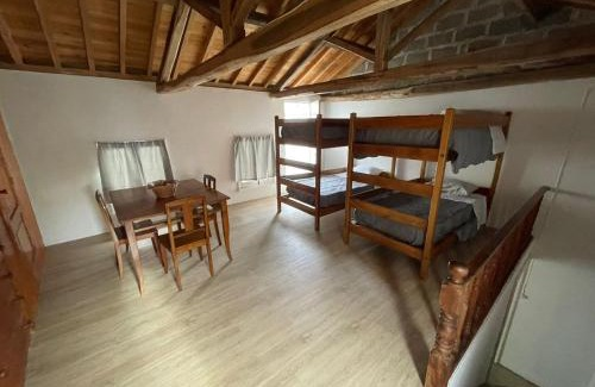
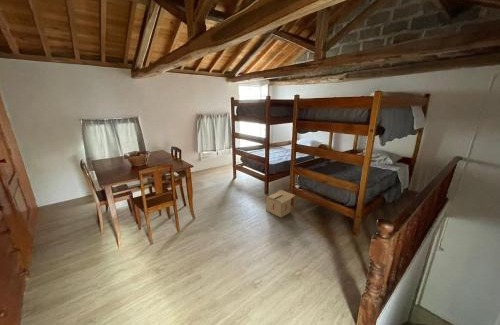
+ cardboard box [262,189,296,219]
